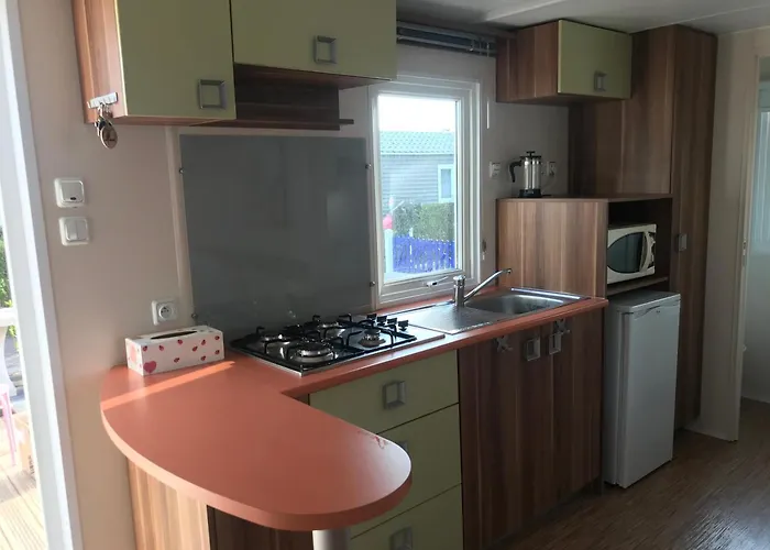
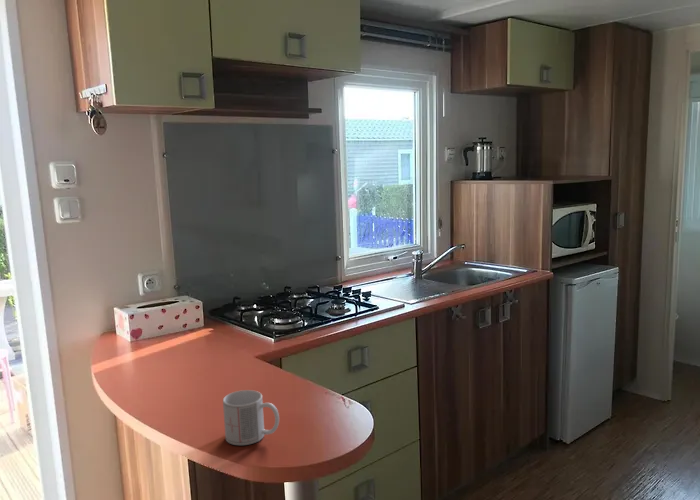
+ mug [222,389,280,446]
